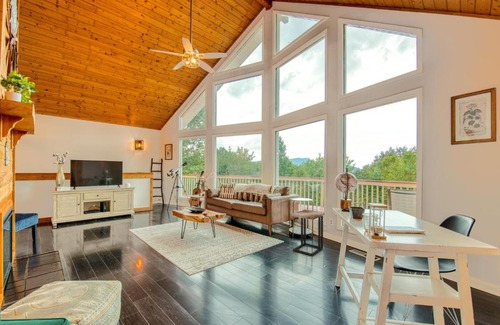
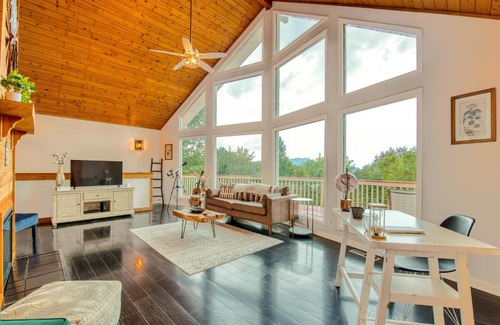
- side table [291,209,326,257]
